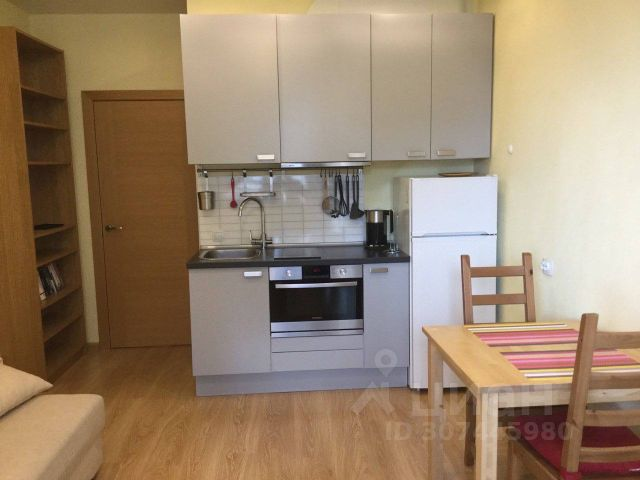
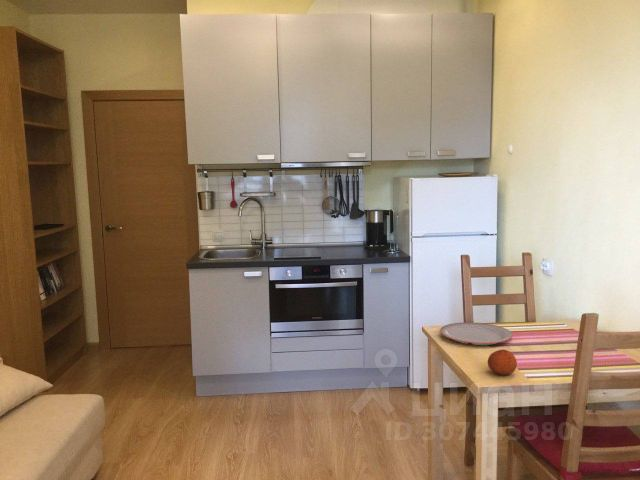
+ fruit [487,349,518,376]
+ plate [439,321,513,346]
